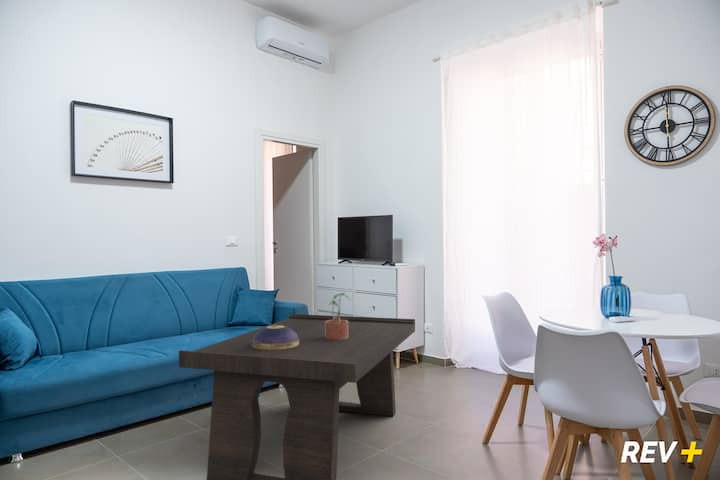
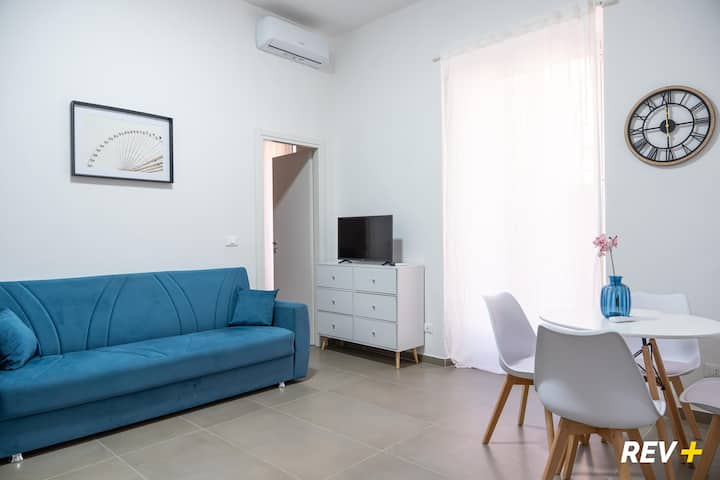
- potted plant [325,292,352,340]
- coffee table [178,313,416,480]
- decorative bowl [252,325,300,350]
